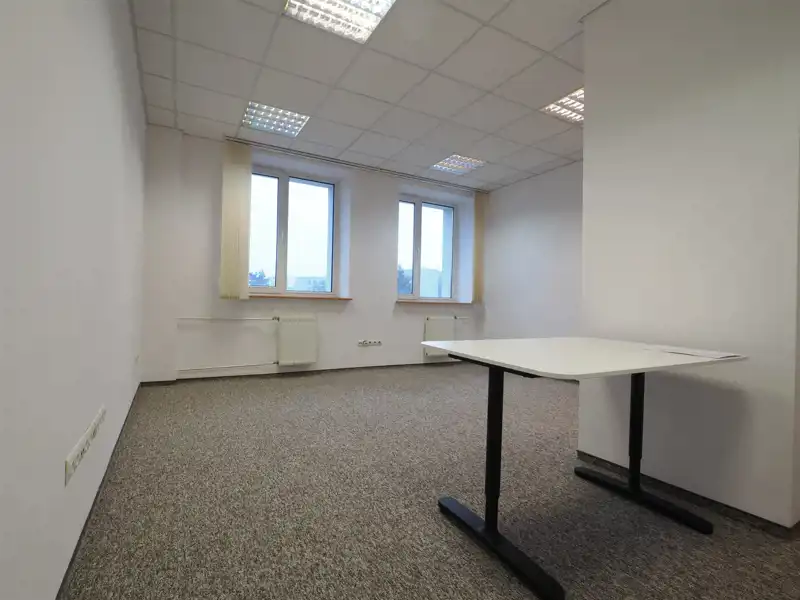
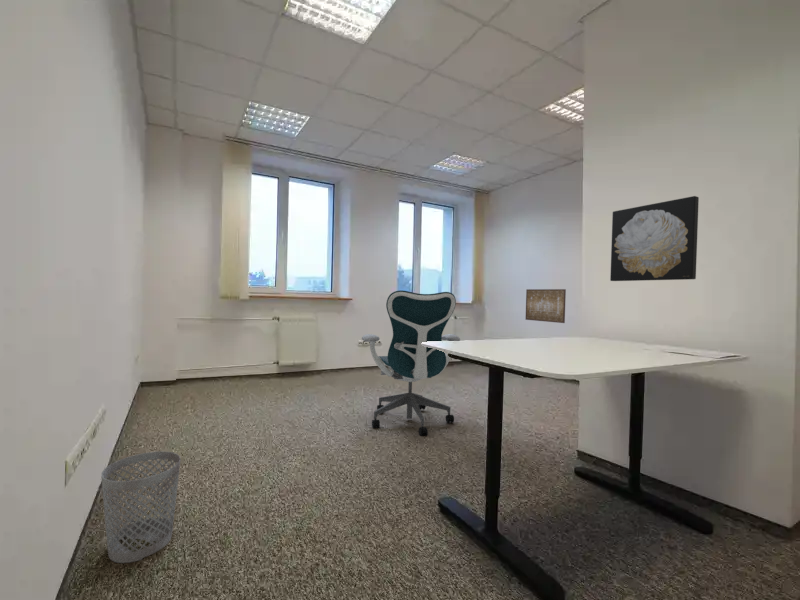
+ wastebasket [100,451,182,564]
+ office chair [361,290,461,437]
+ wall art [609,195,700,282]
+ wall art [525,288,567,324]
